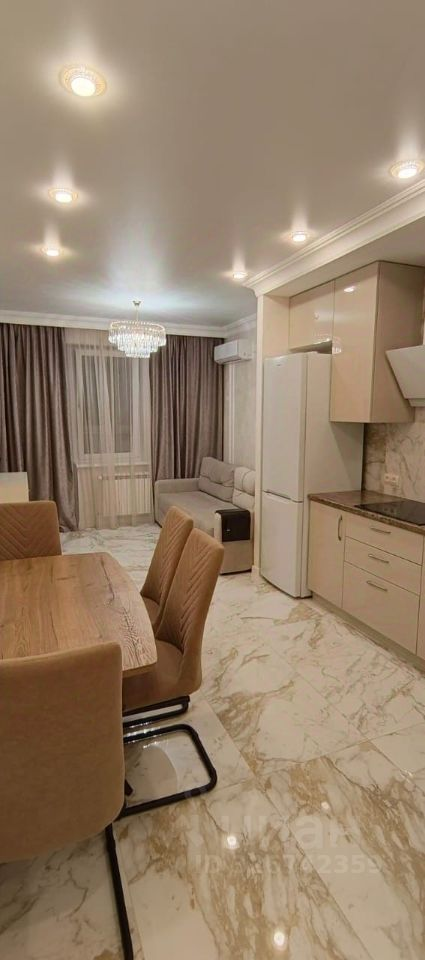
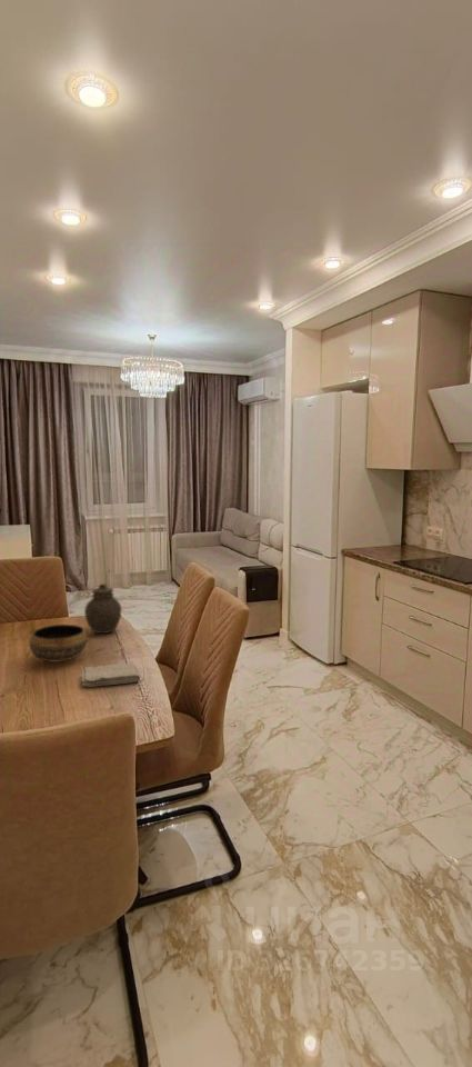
+ bowl [28,624,89,662]
+ jar [83,582,122,635]
+ washcloth [80,662,141,688]
